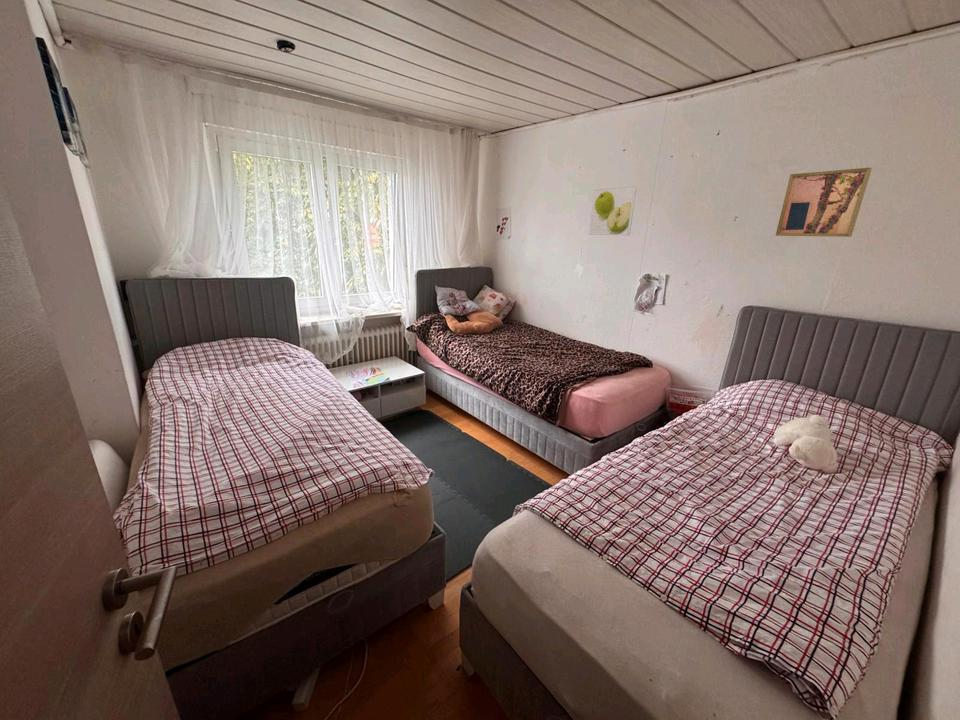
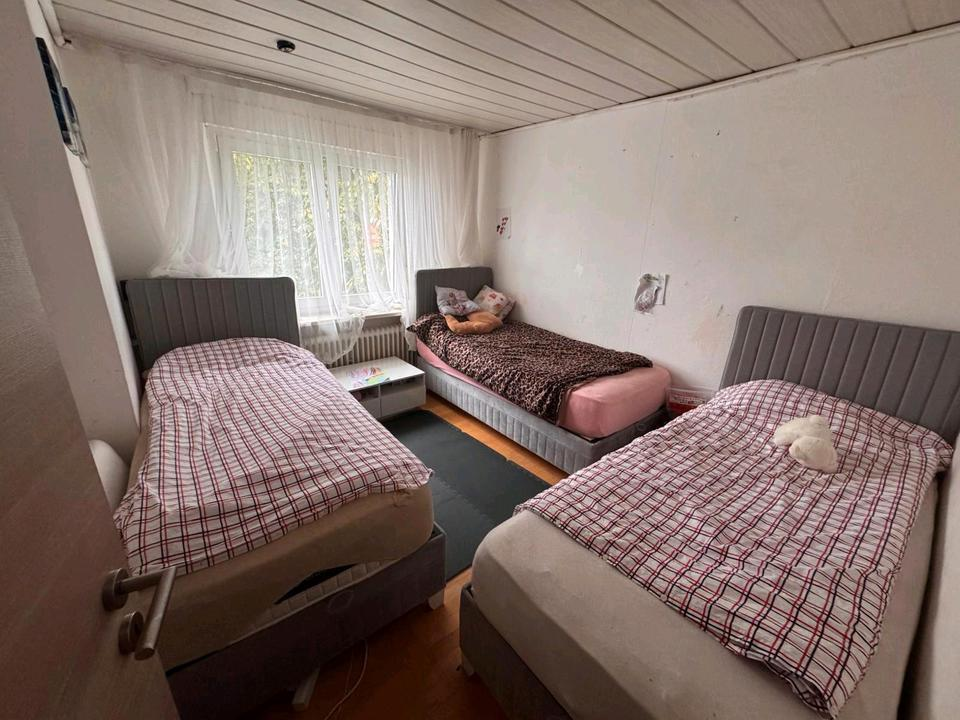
- wall art [775,167,873,238]
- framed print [588,186,637,236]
